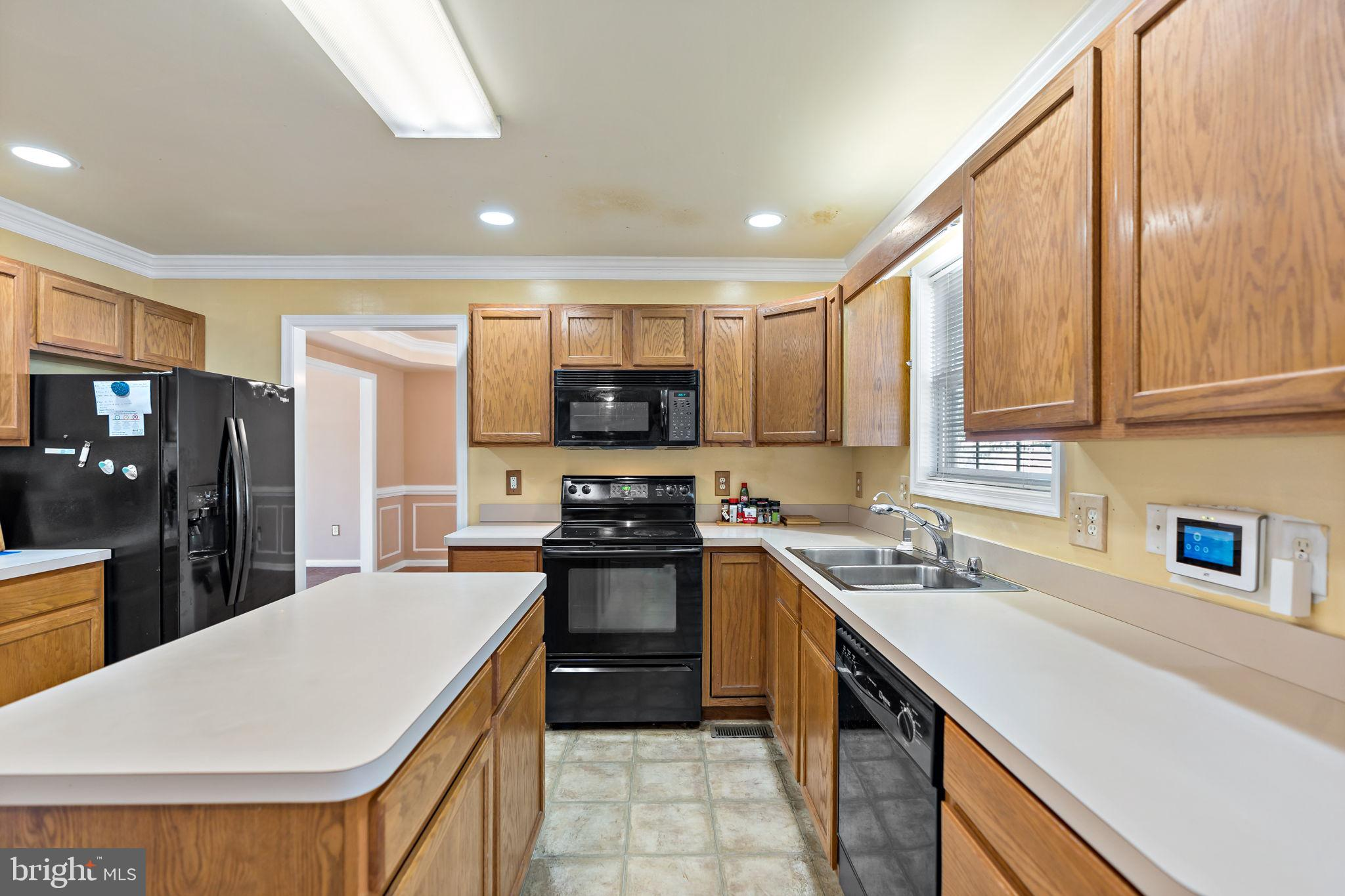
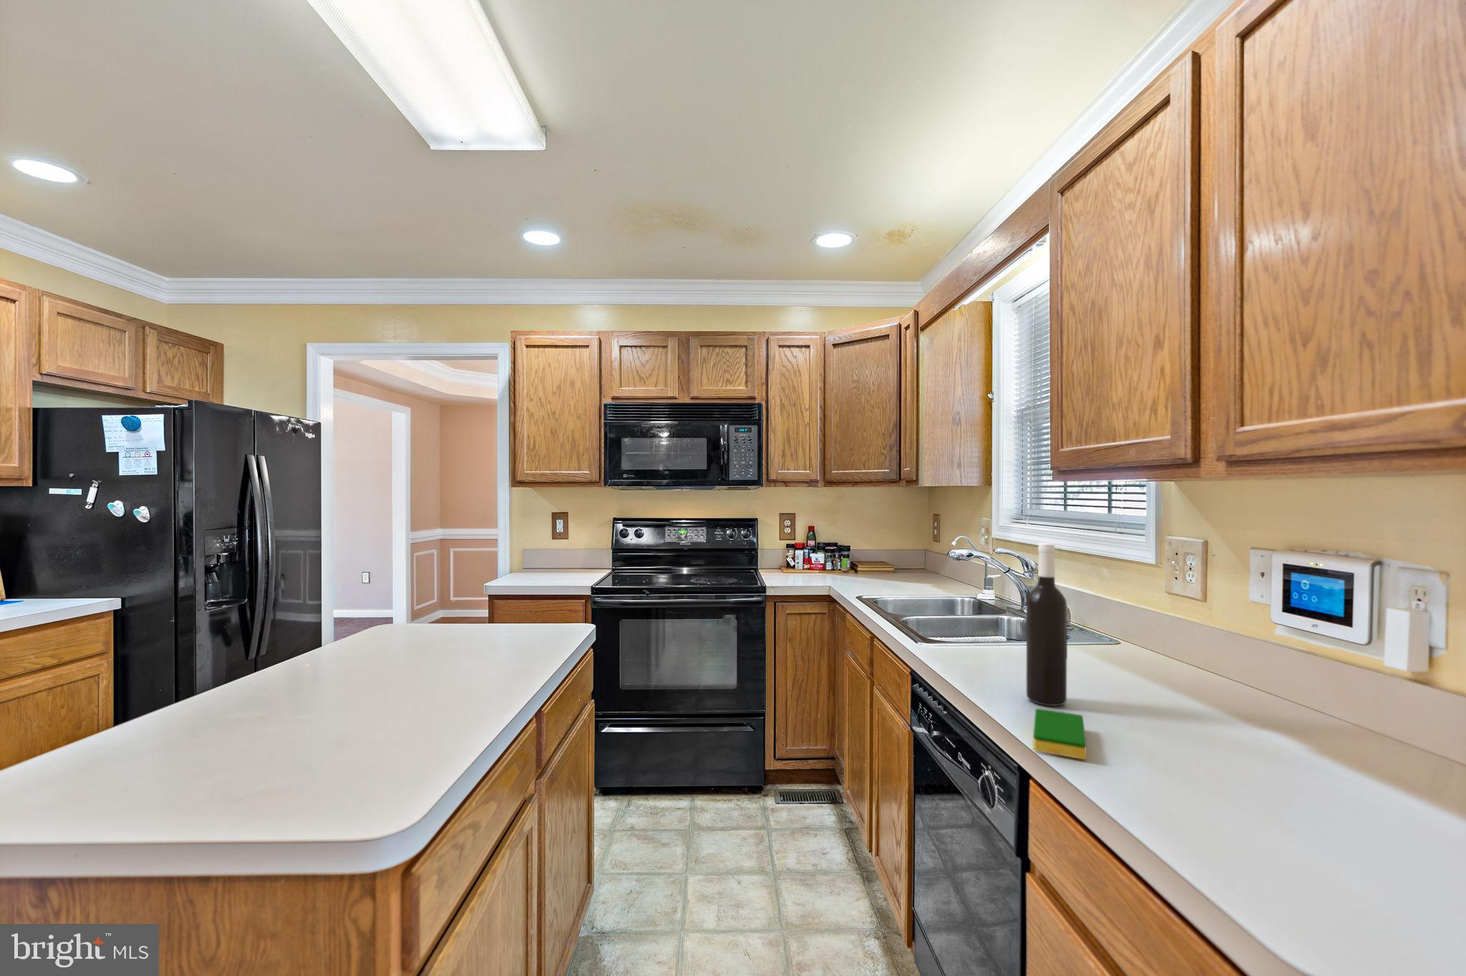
+ wine bottle [1026,542,1068,707]
+ dish sponge [1033,708,1088,760]
